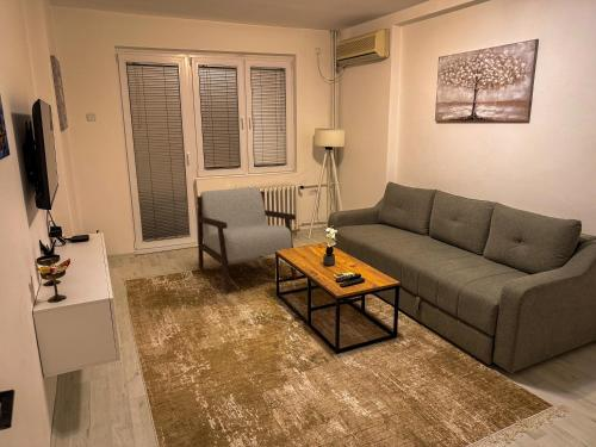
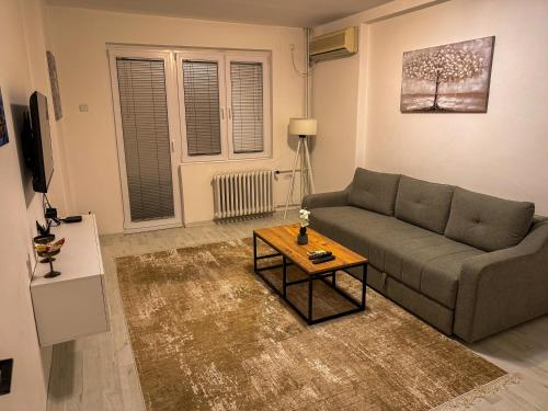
- armchair [195,186,298,293]
